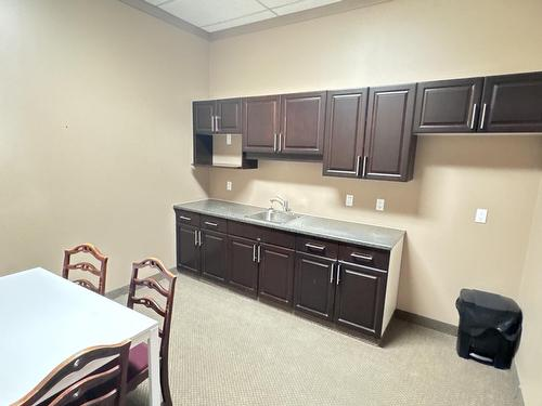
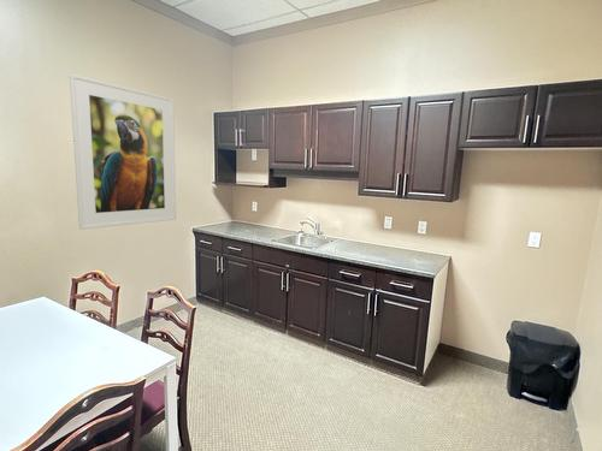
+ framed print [69,72,177,231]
